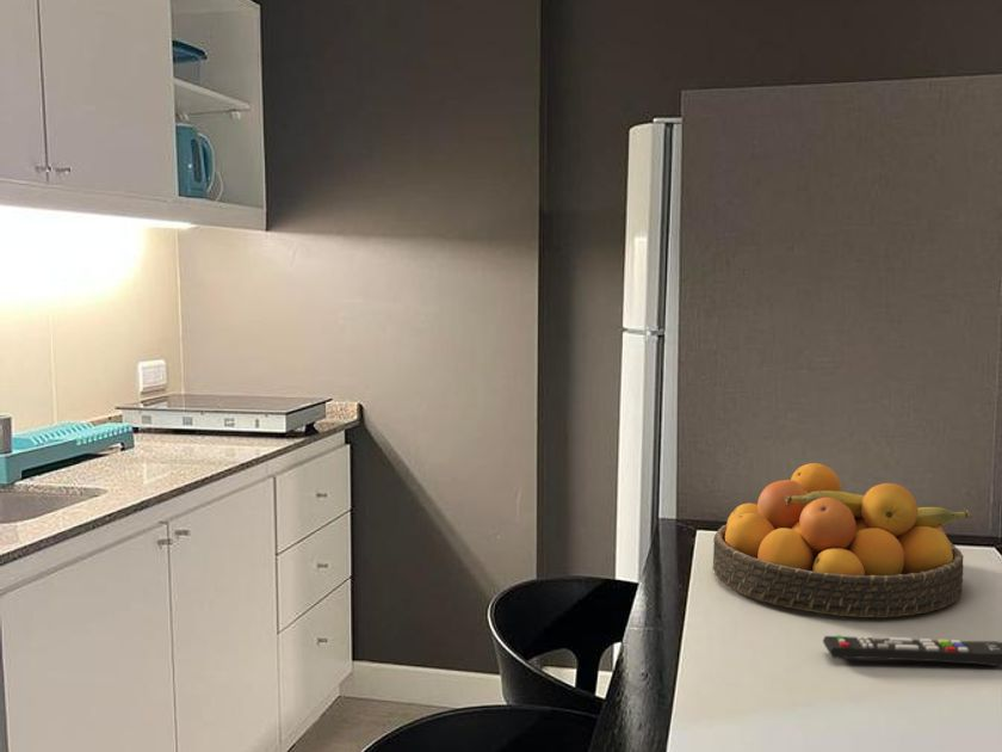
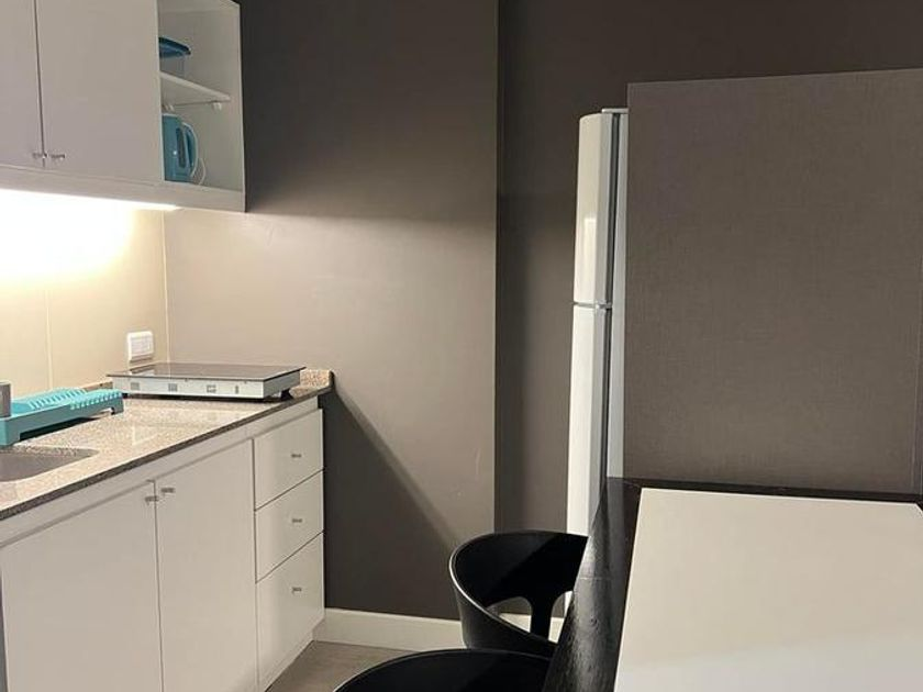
- remote control [822,634,1002,667]
- fruit bowl [712,462,972,618]
